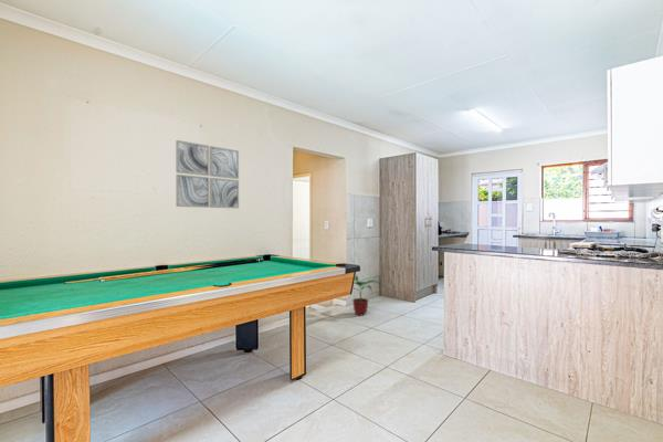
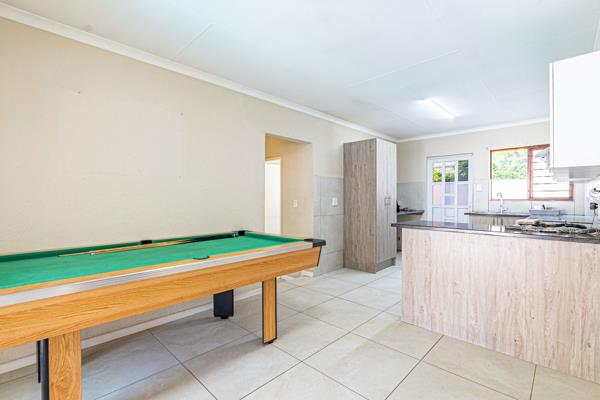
- potted plant [351,274,383,317]
- wall art [175,139,240,210]
